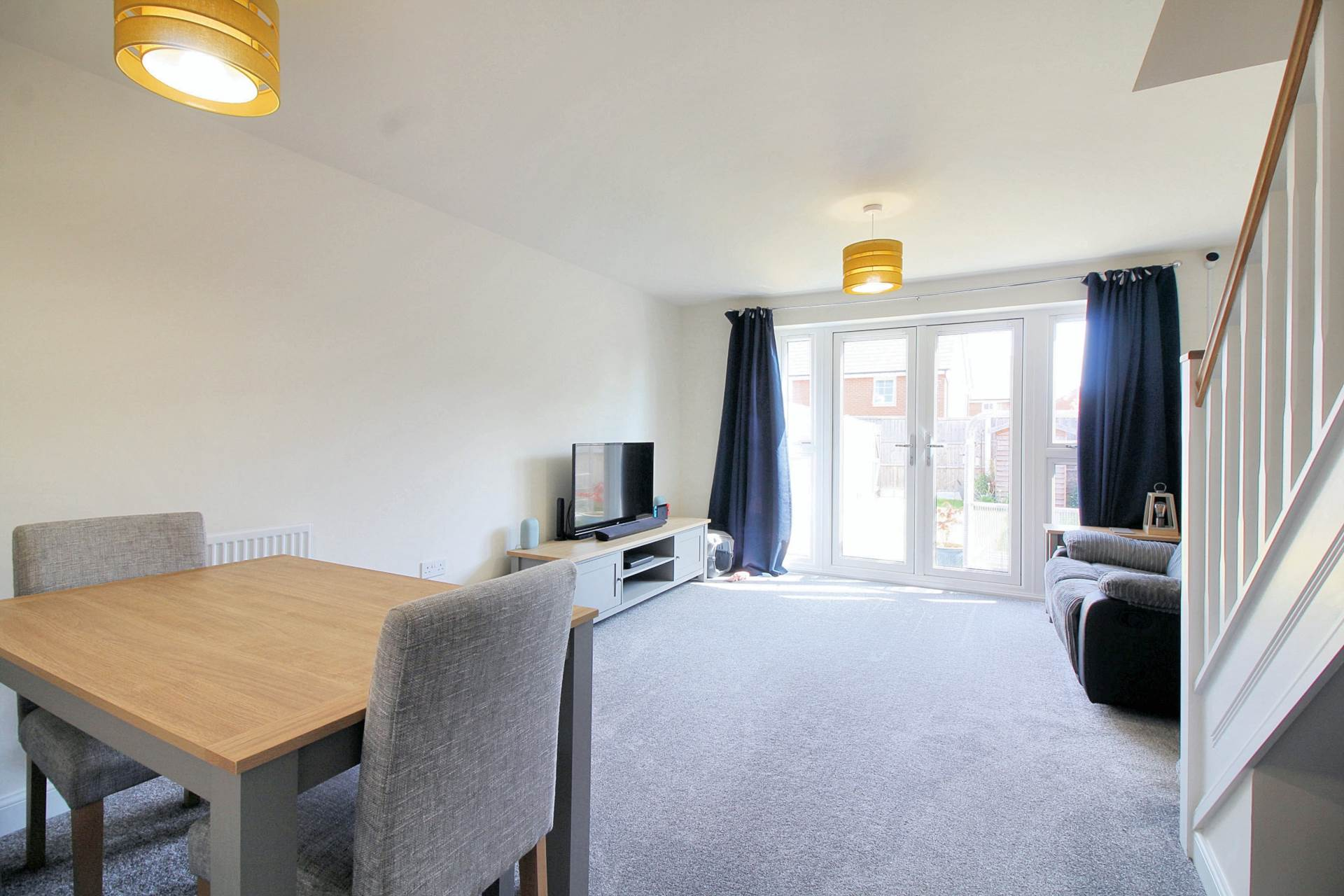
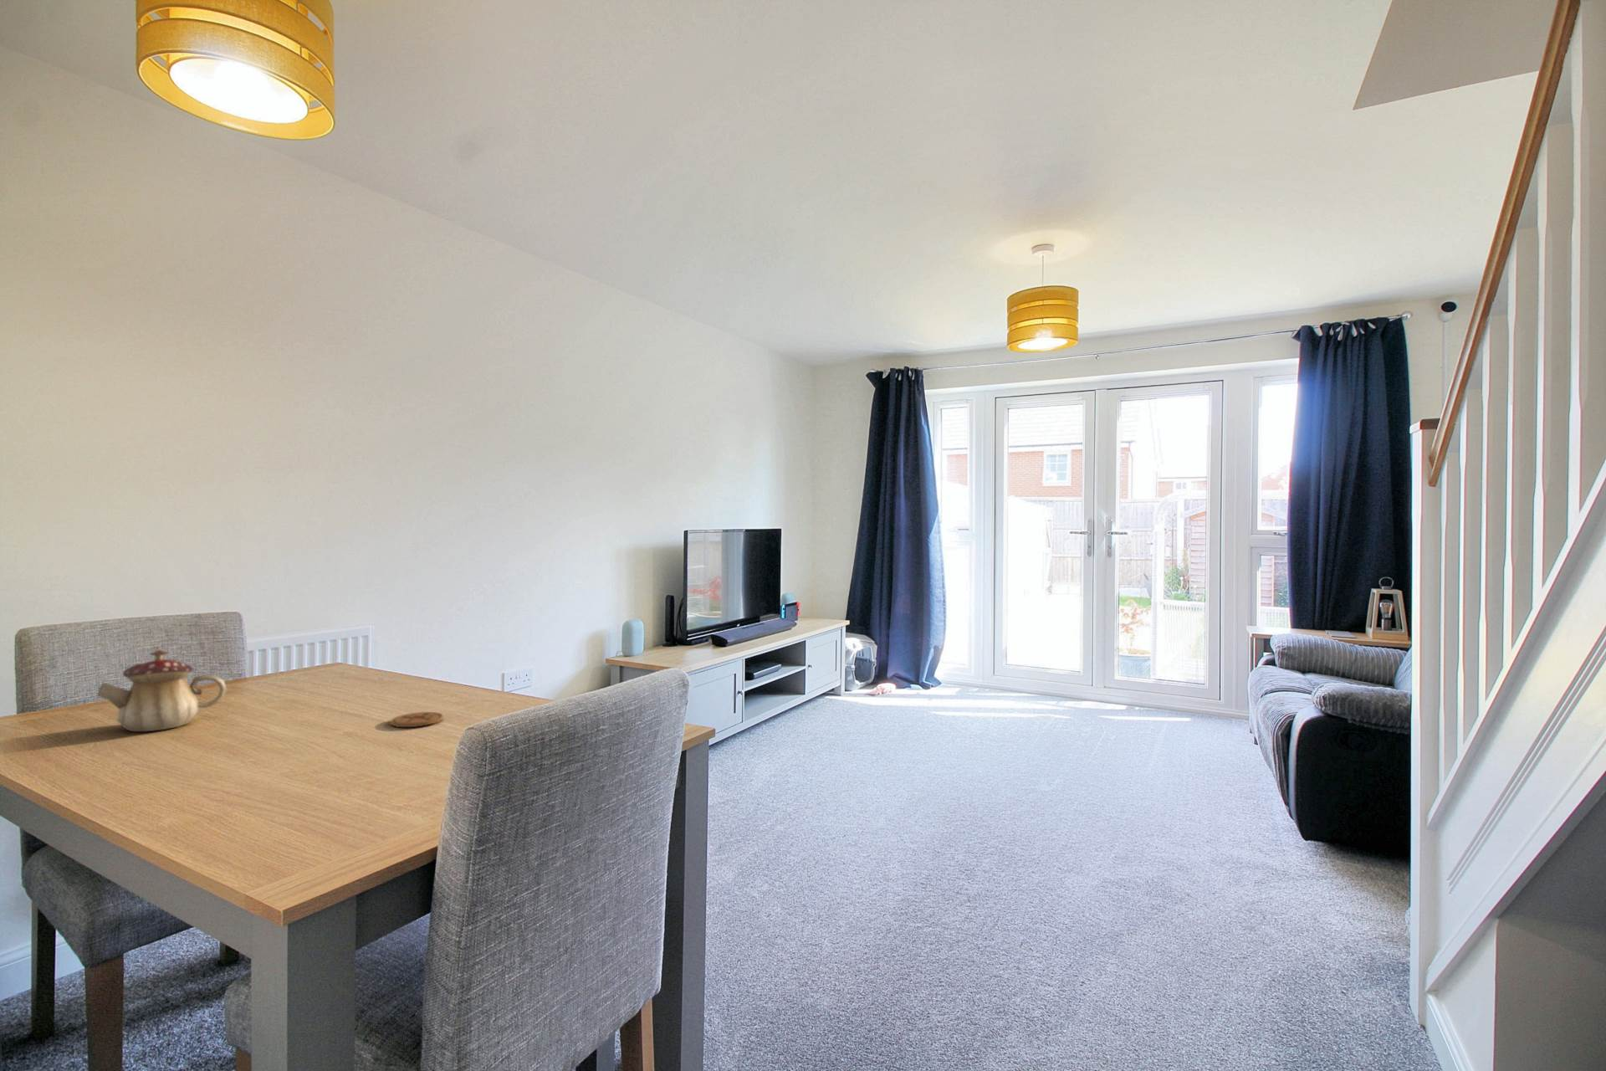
+ teapot [96,649,227,732]
+ coaster [388,711,445,728]
